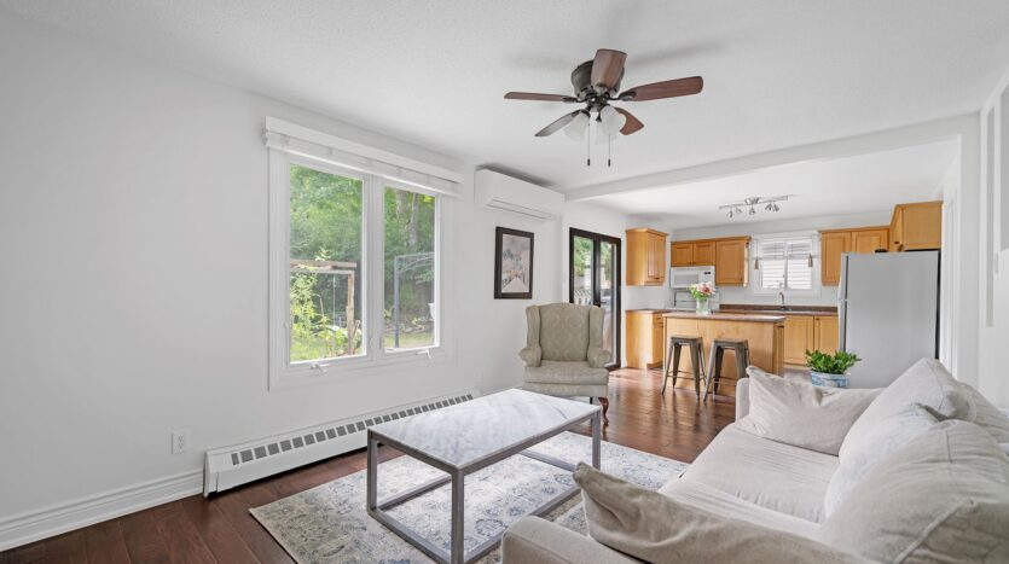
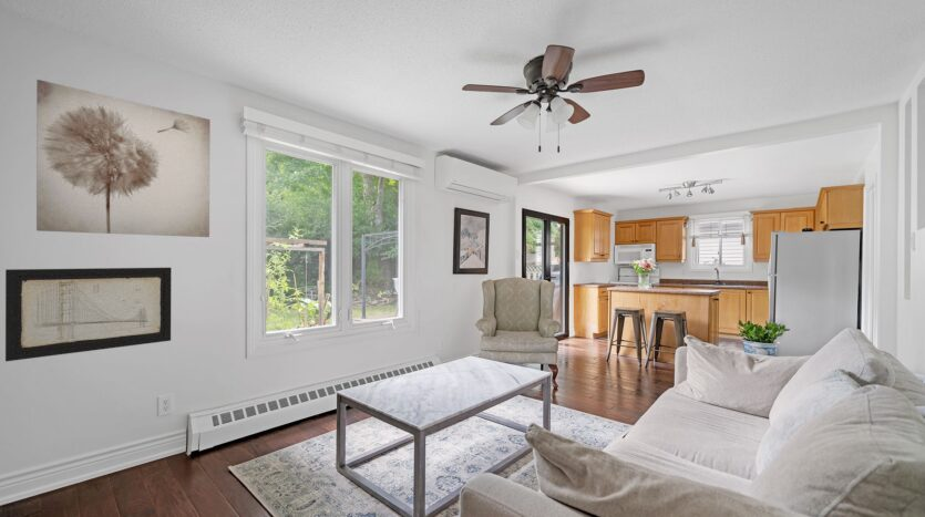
+ wall art [4,267,173,363]
+ wall art [35,79,212,238]
